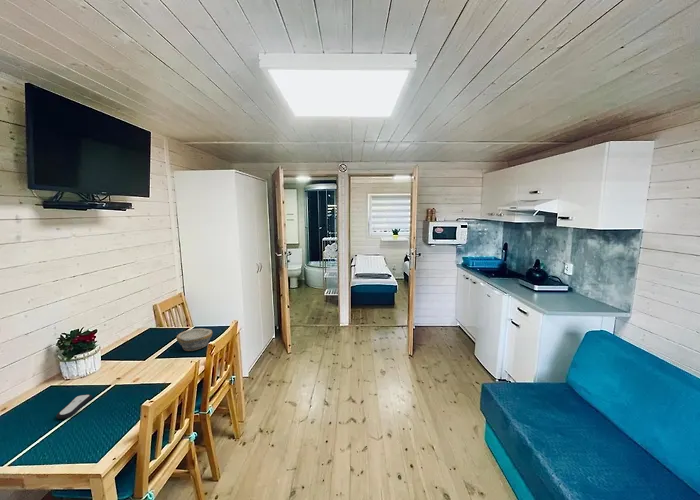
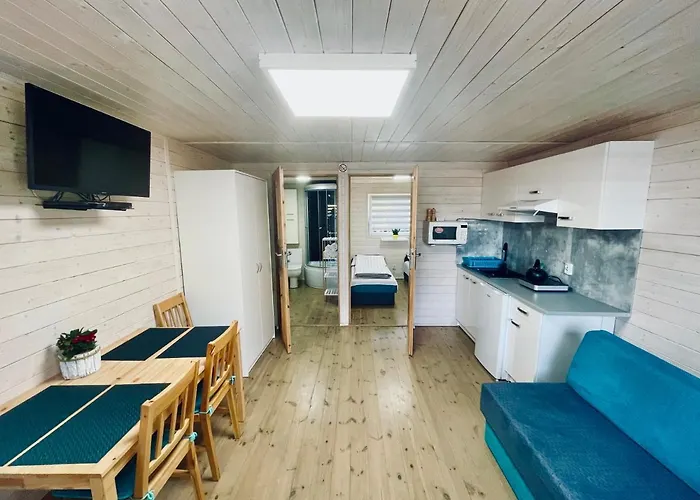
- remote control [55,393,93,420]
- bowl [175,327,213,352]
